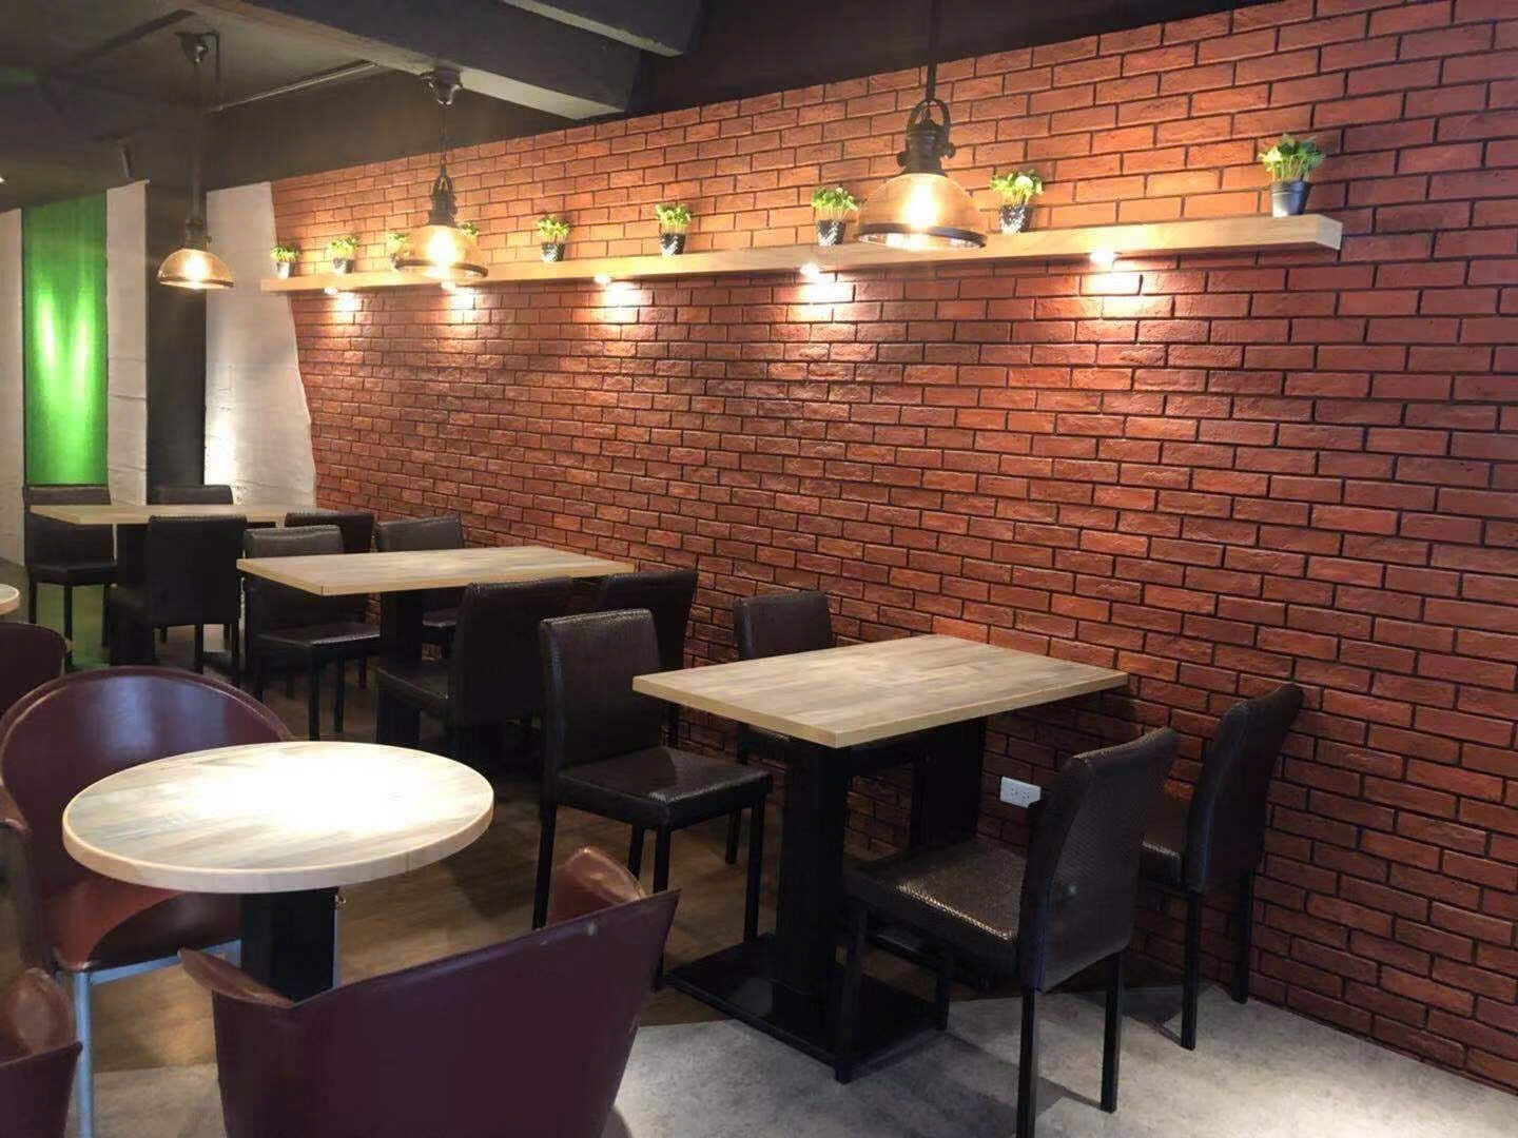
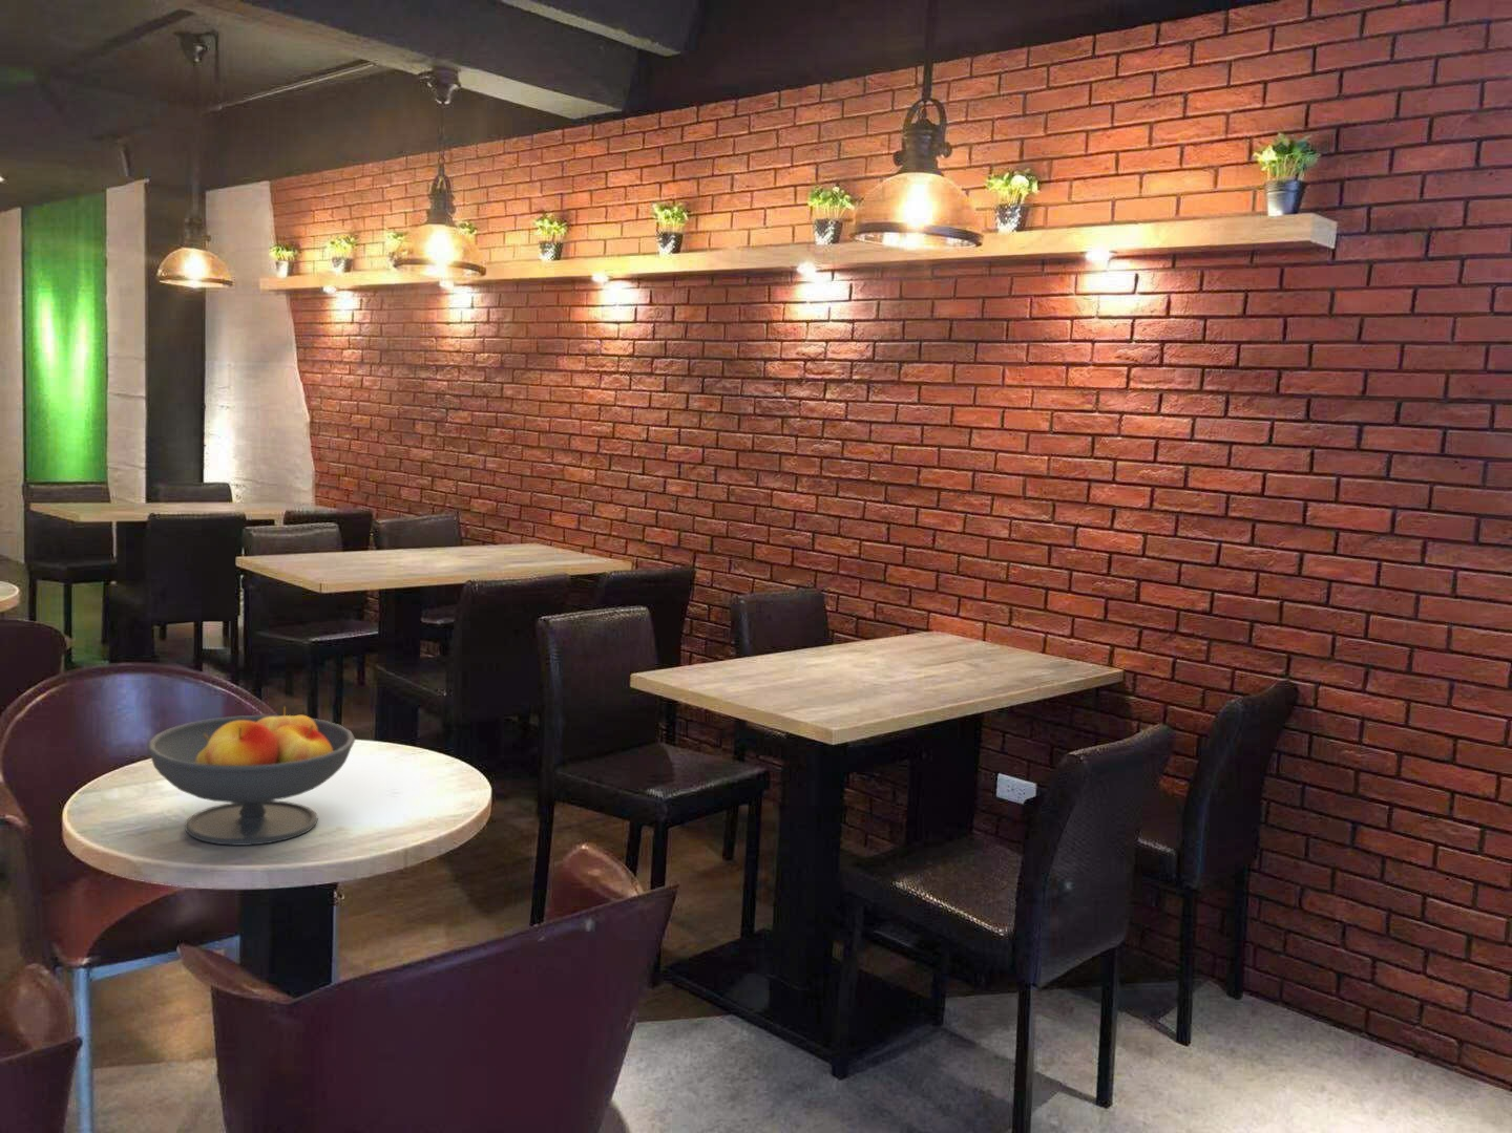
+ fruit bowl [146,706,356,846]
